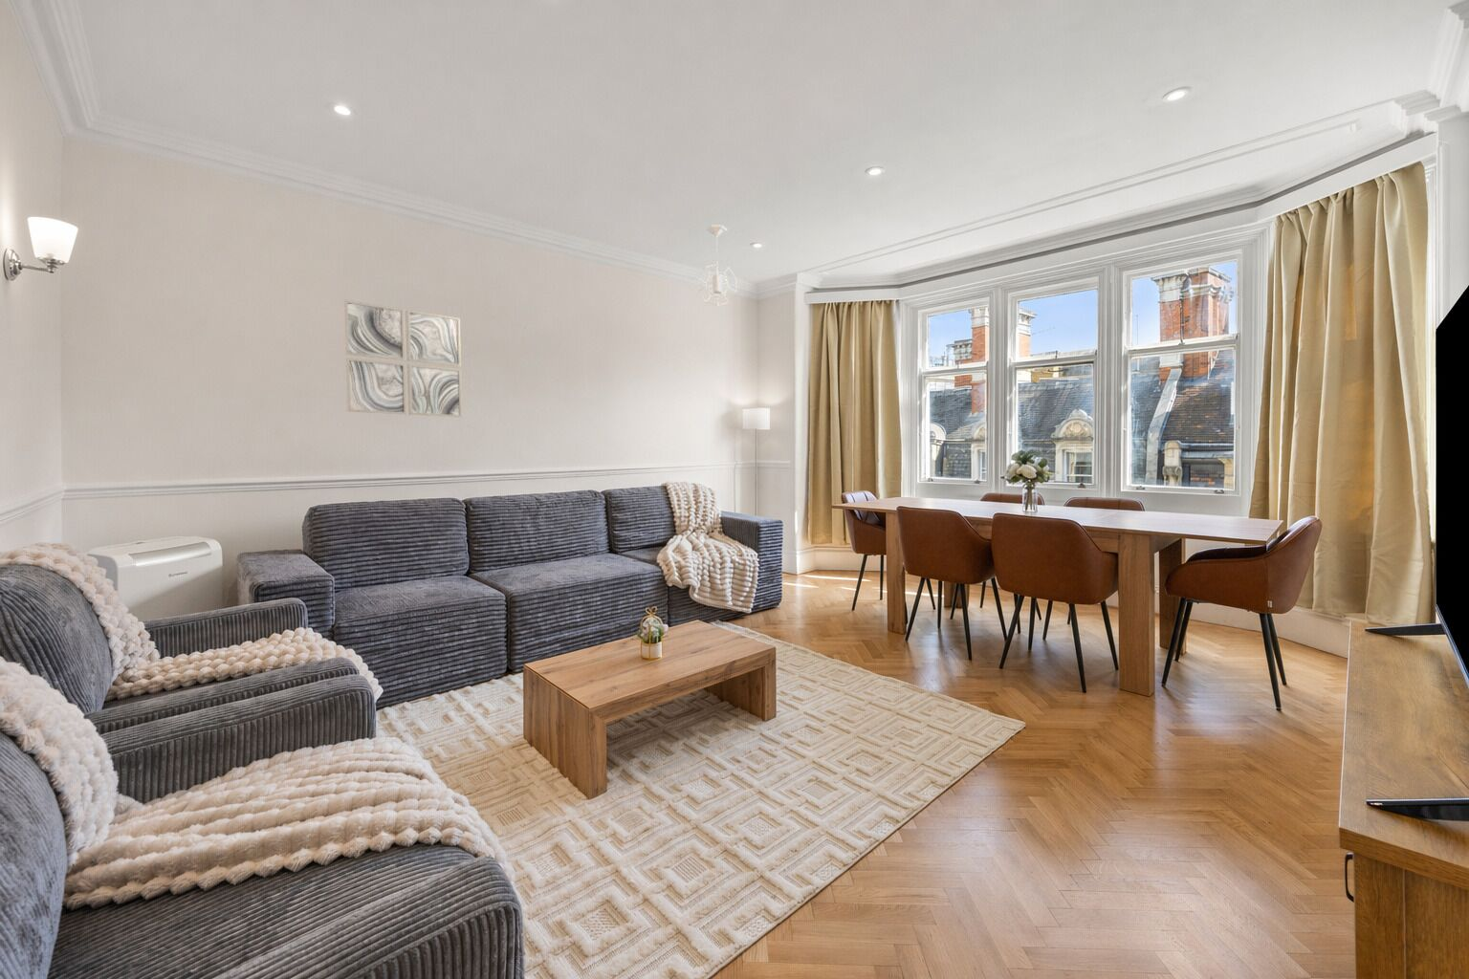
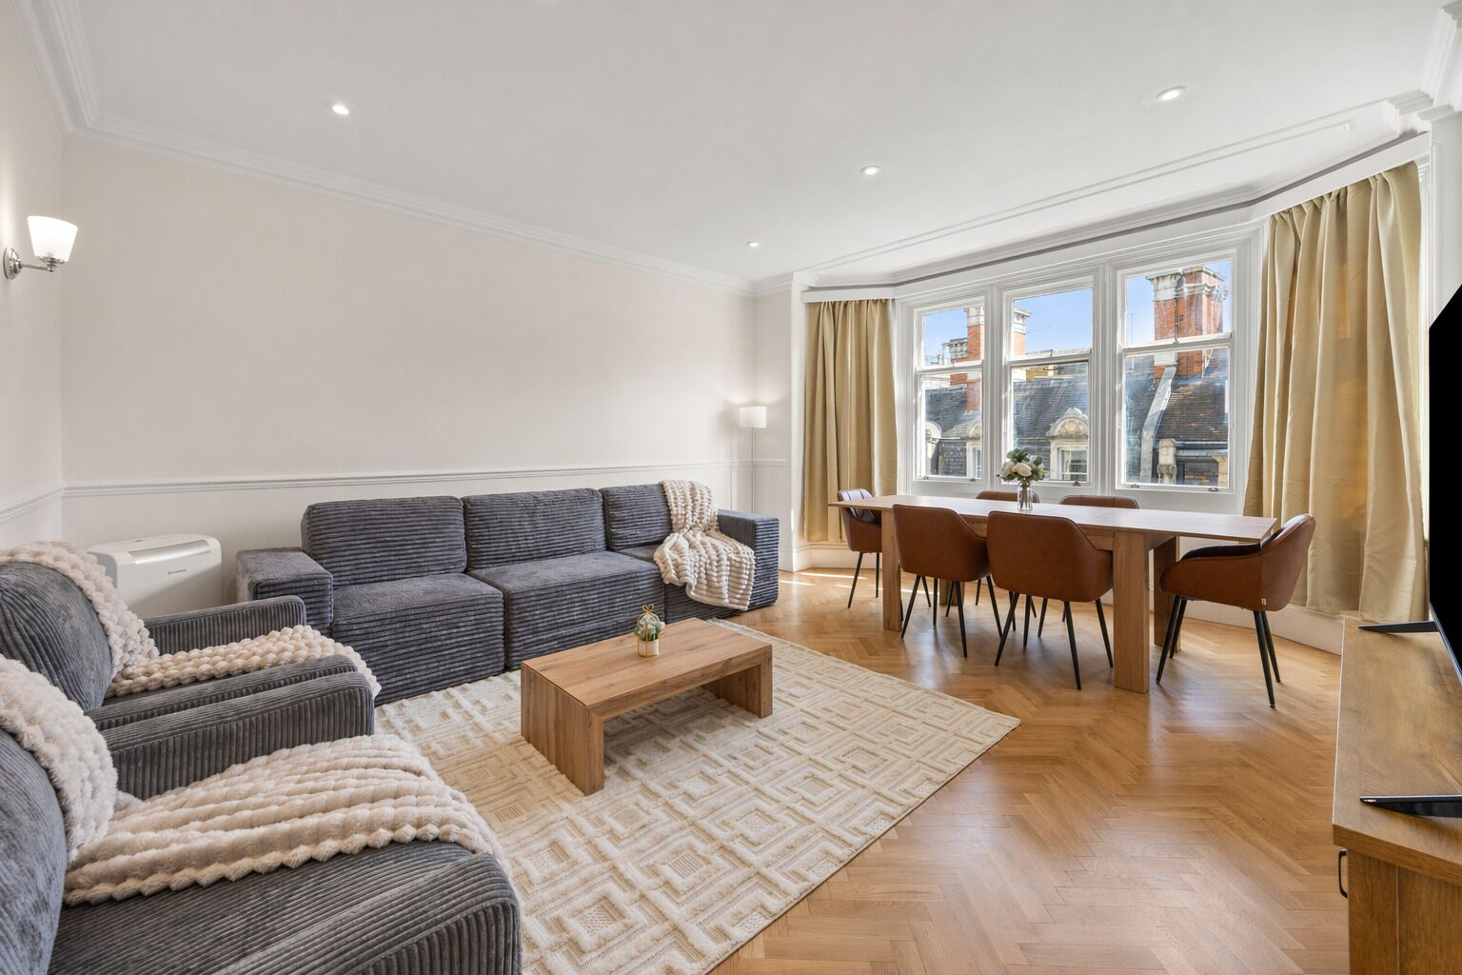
- pendant light [697,225,738,307]
- wall art [342,298,462,418]
